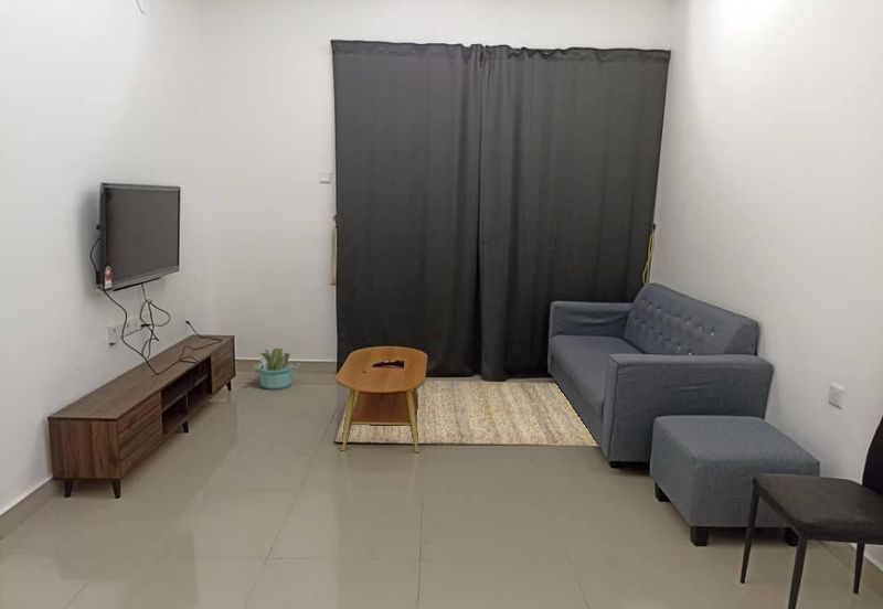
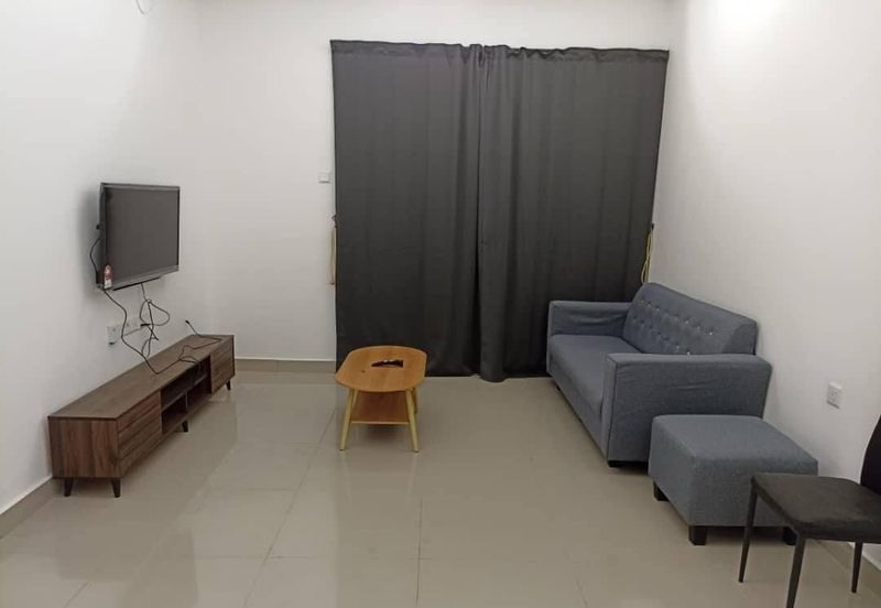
- decorative plant [254,346,300,391]
- rug [334,380,599,447]
